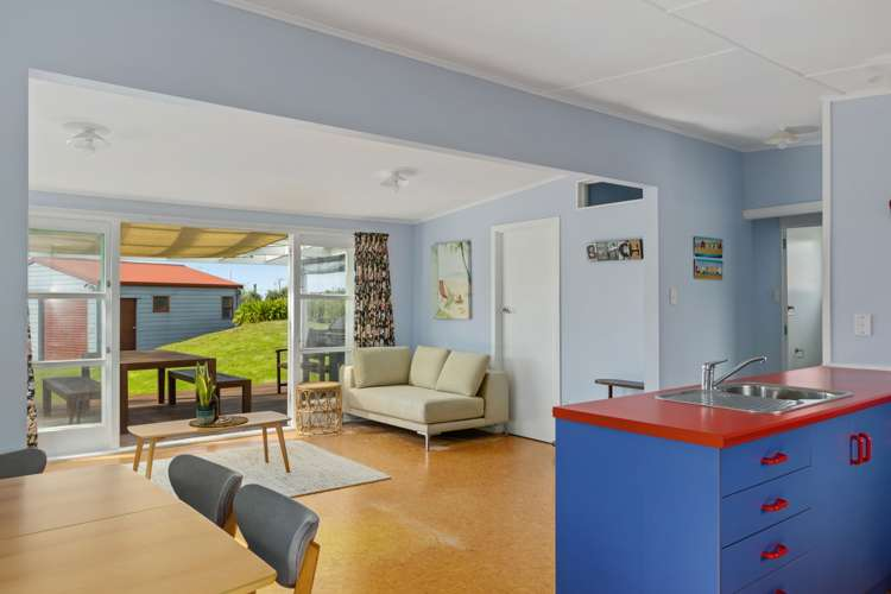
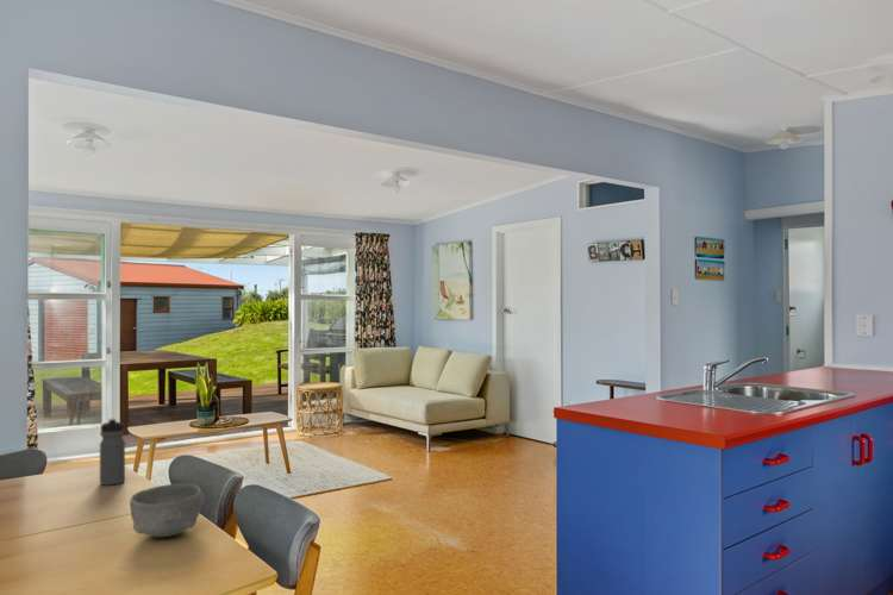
+ water bottle [99,416,126,487]
+ bowl [129,482,207,538]
